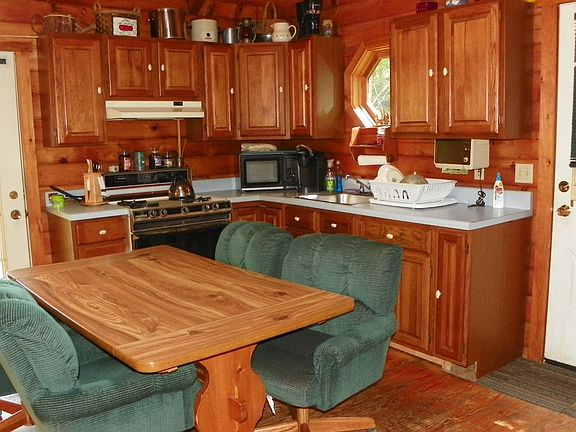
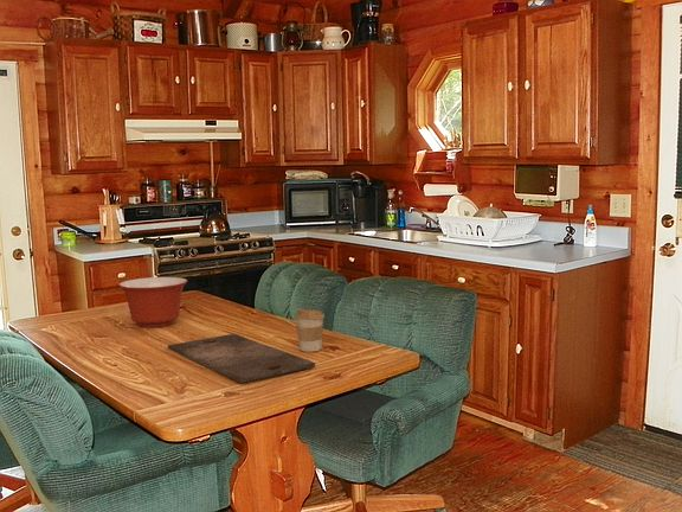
+ coffee cup [295,308,326,353]
+ cutting board [167,333,316,384]
+ mixing bowl [118,276,188,328]
